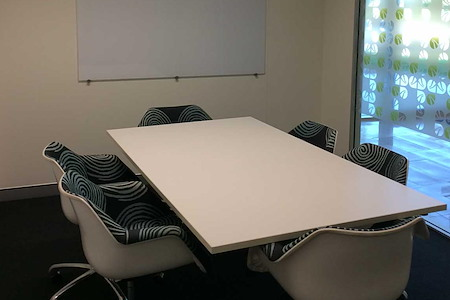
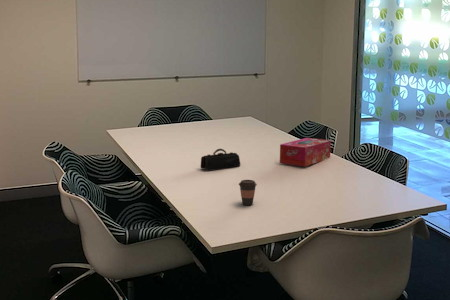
+ tissue box [279,137,332,167]
+ coffee cup [238,179,258,206]
+ pencil case [200,148,241,171]
